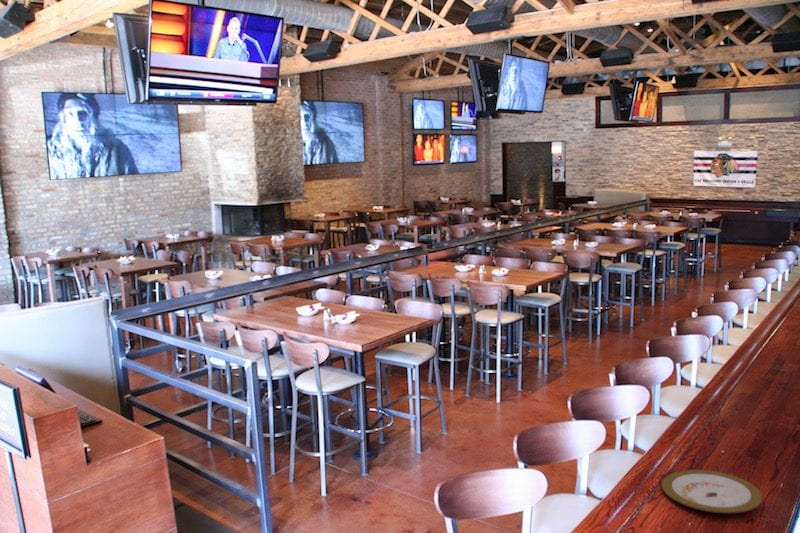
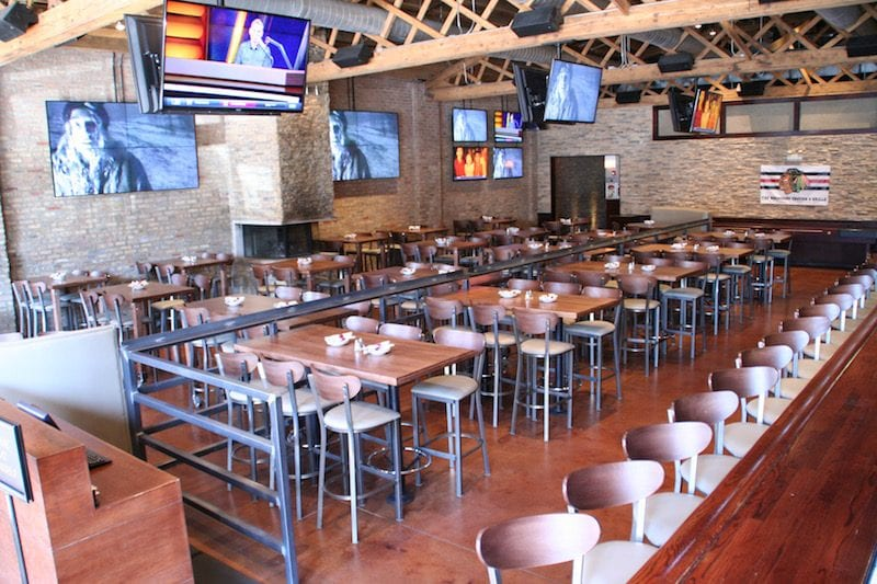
- plate [660,469,764,515]
